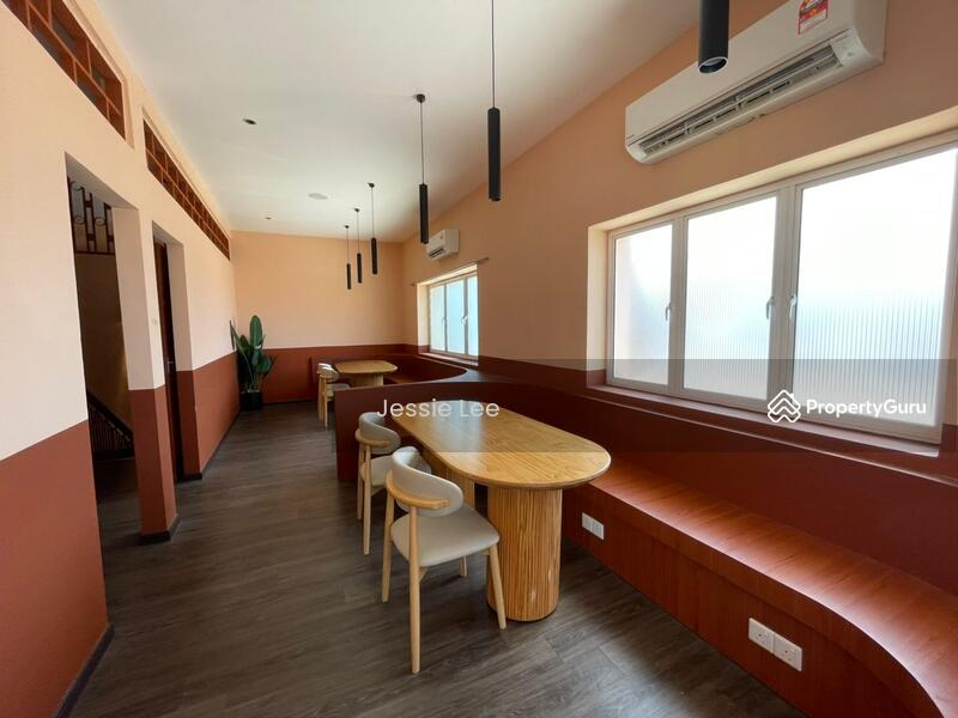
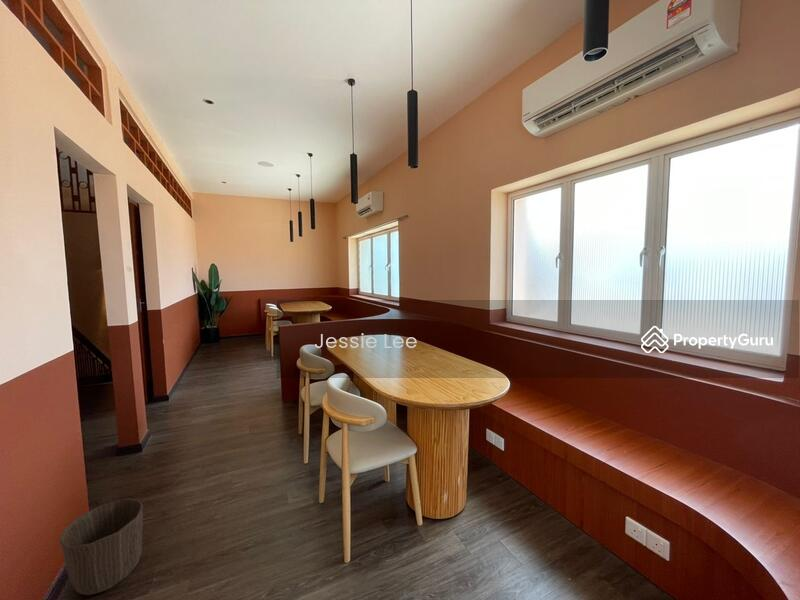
+ waste basket [58,498,144,596]
